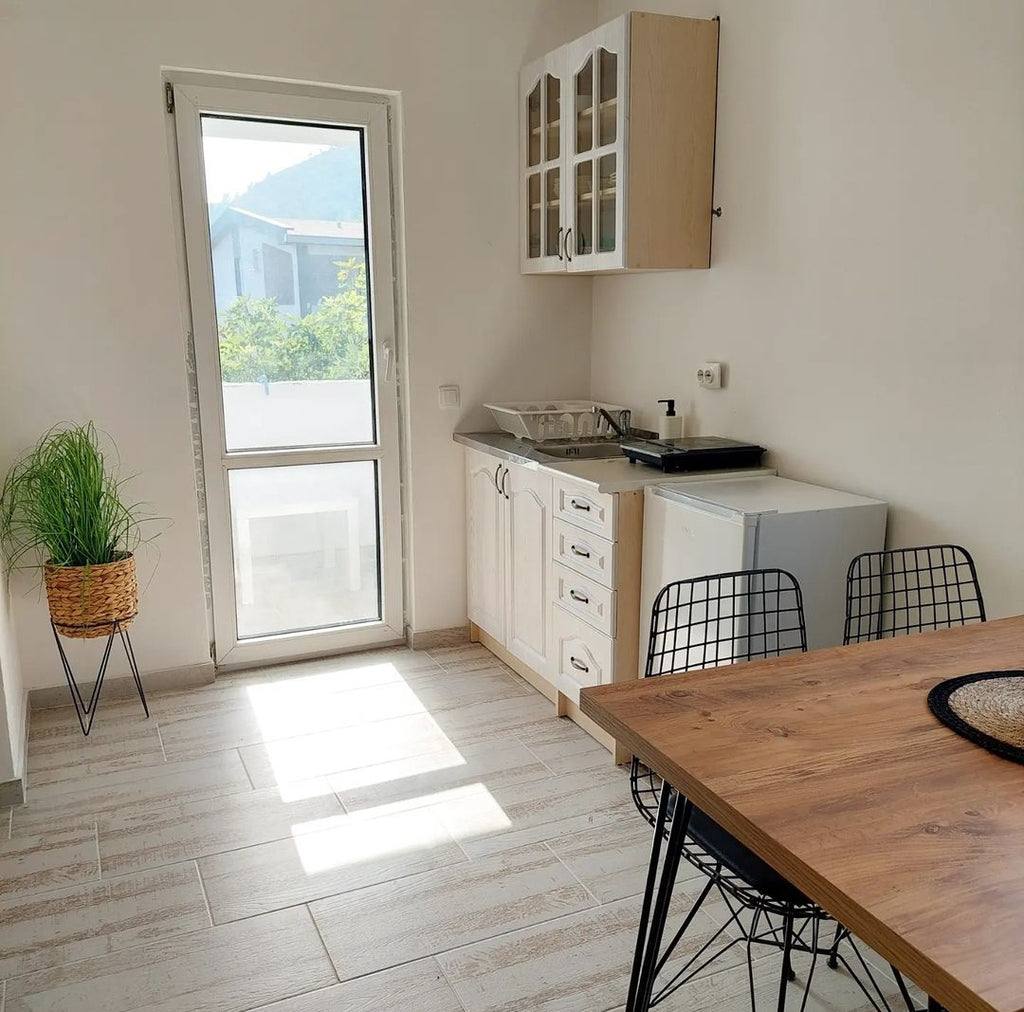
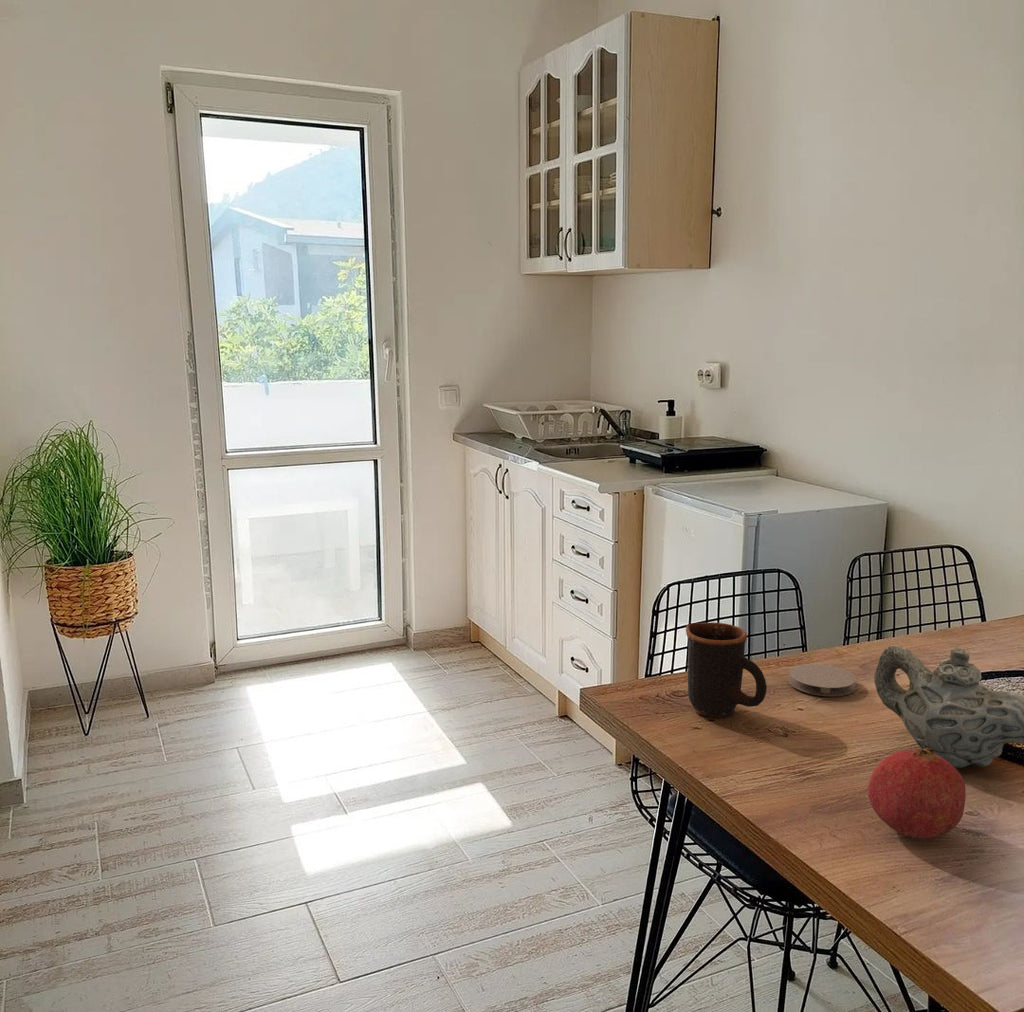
+ fruit [867,748,967,840]
+ coaster [787,663,857,697]
+ teapot [873,644,1024,769]
+ mug [685,621,768,718]
